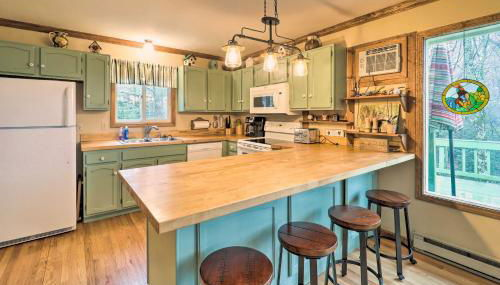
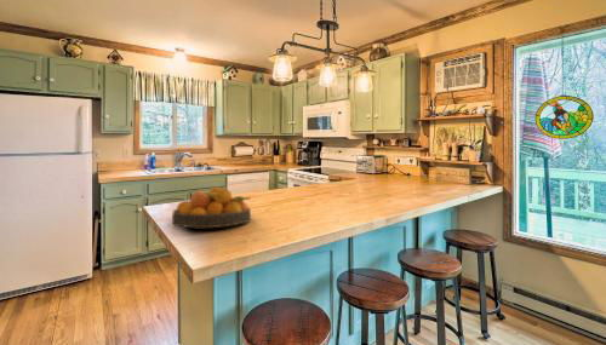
+ fruit bowl [171,186,252,229]
